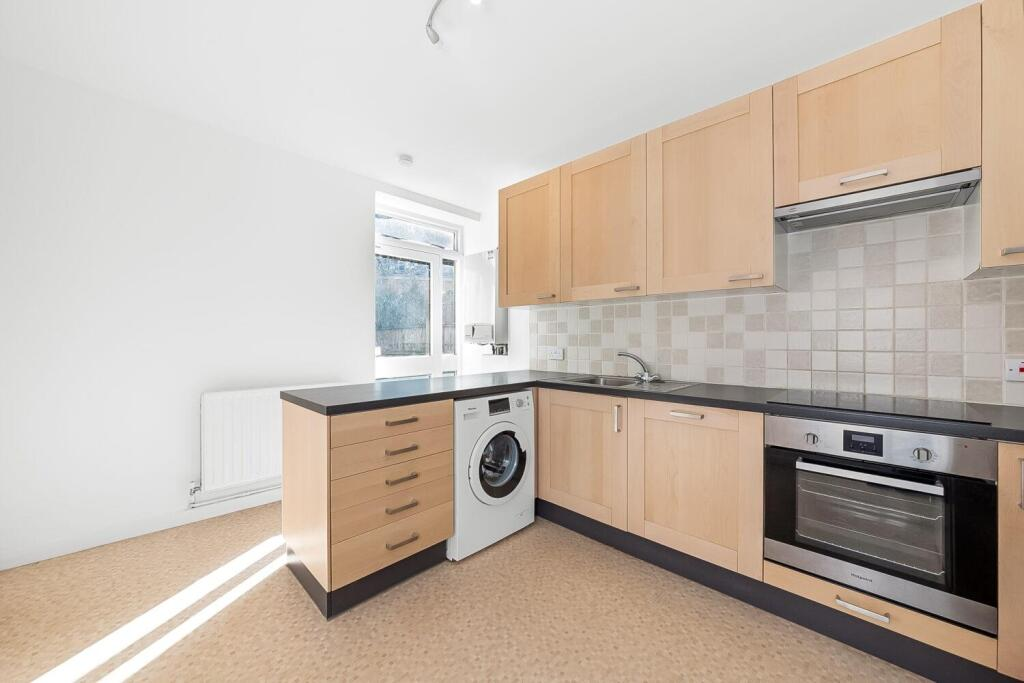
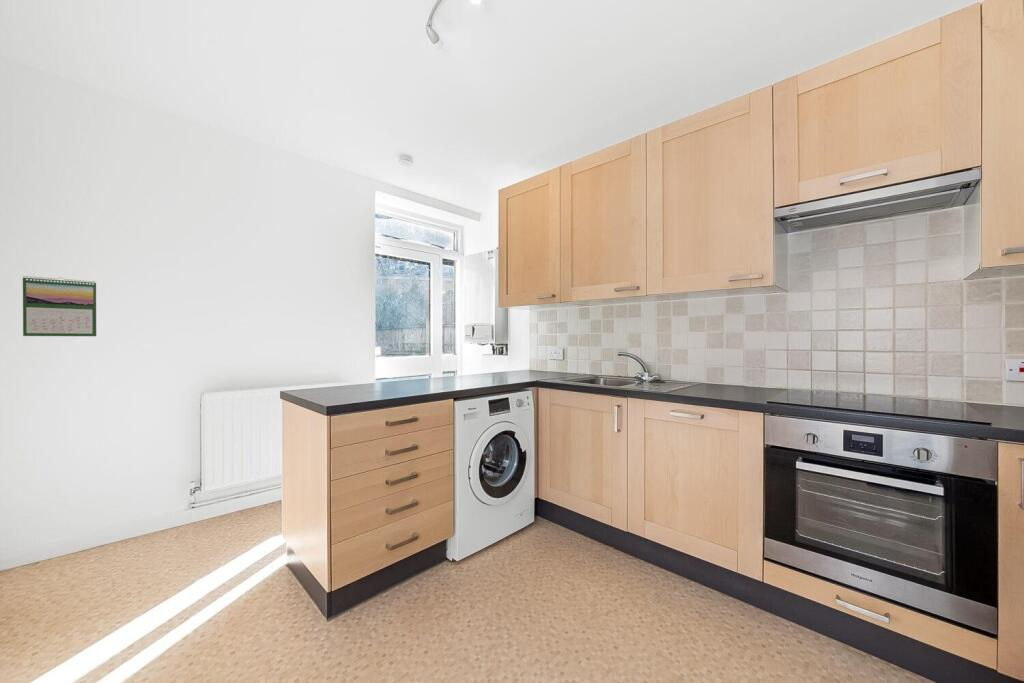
+ calendar [22,275,97,337]
